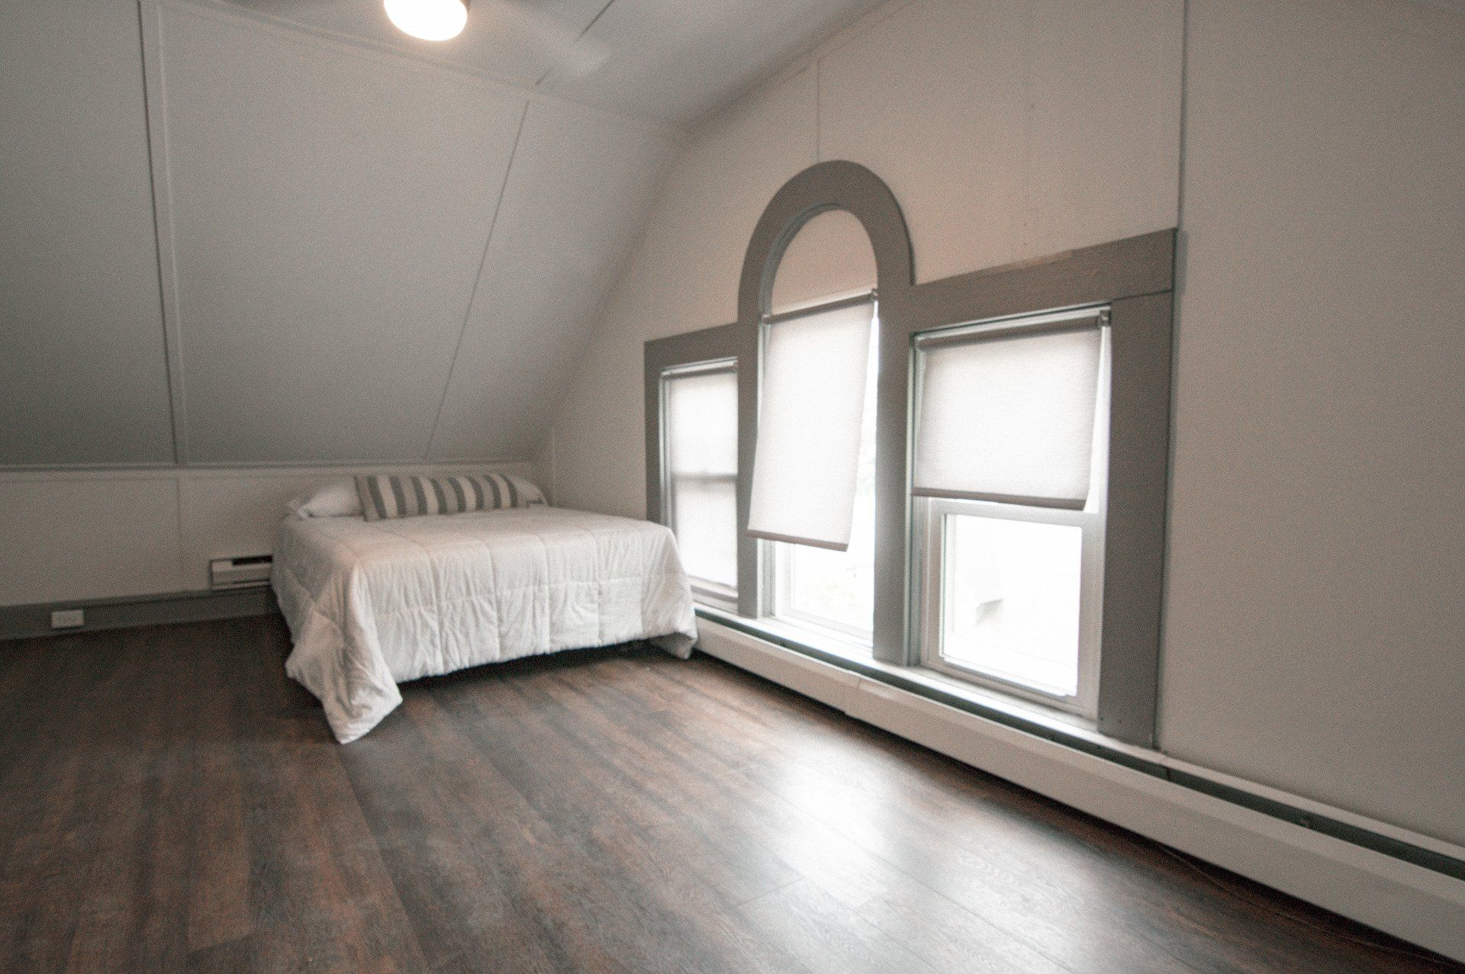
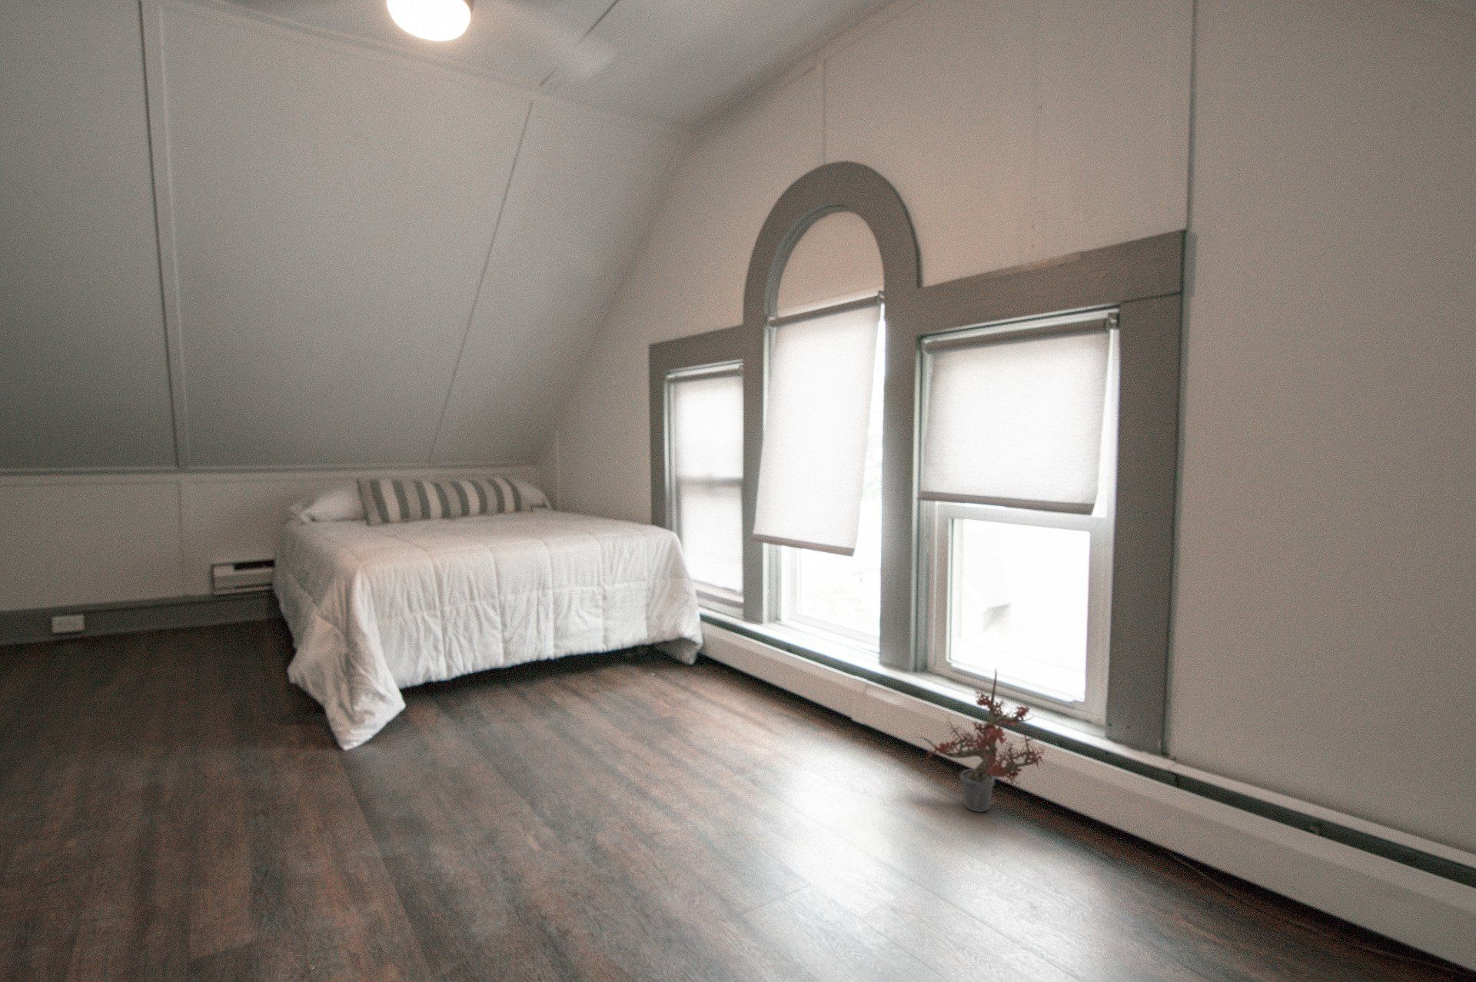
+ potted plant [914,667,1049,813]
